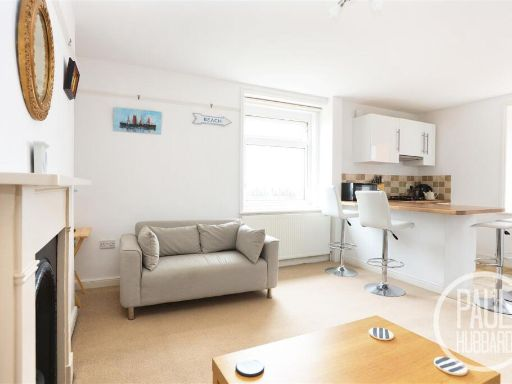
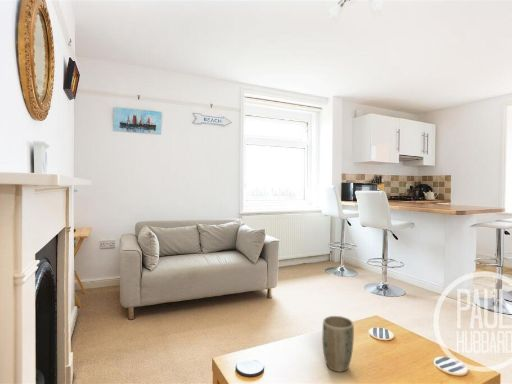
+ plant pot [322,315,355,373]
